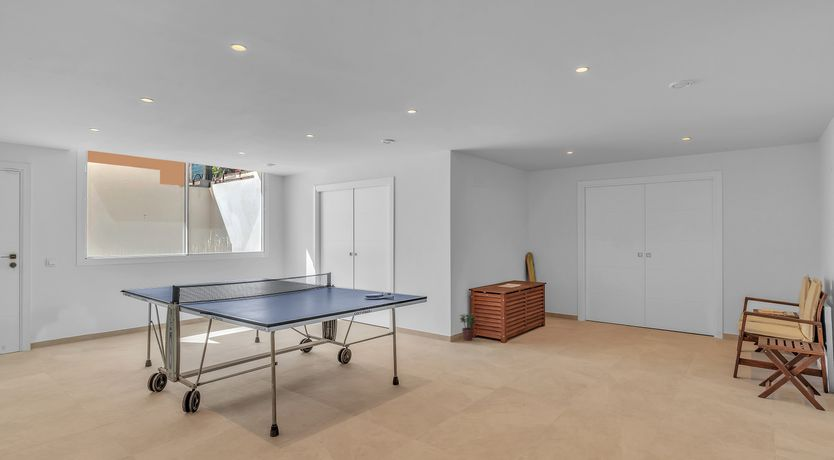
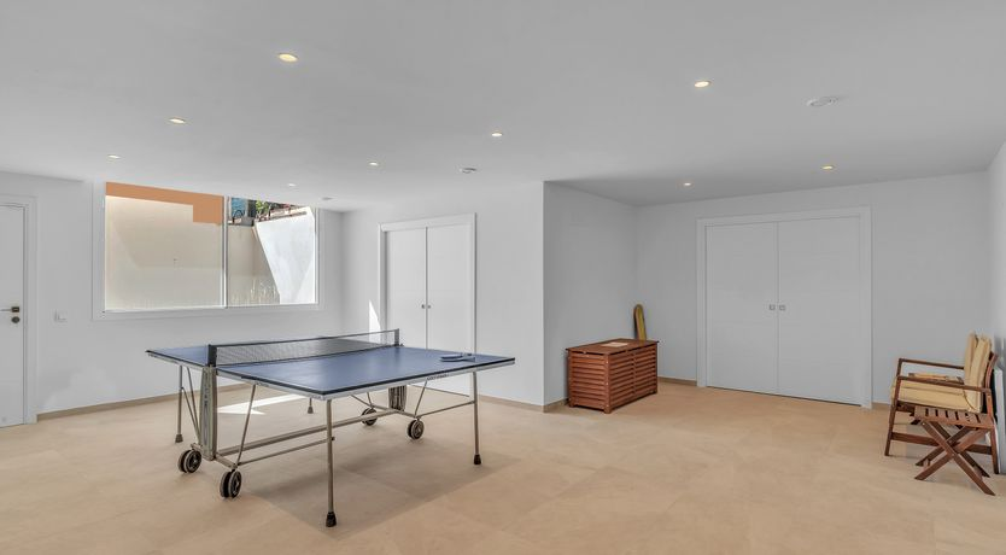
- potted plant [459,313,478,342]
